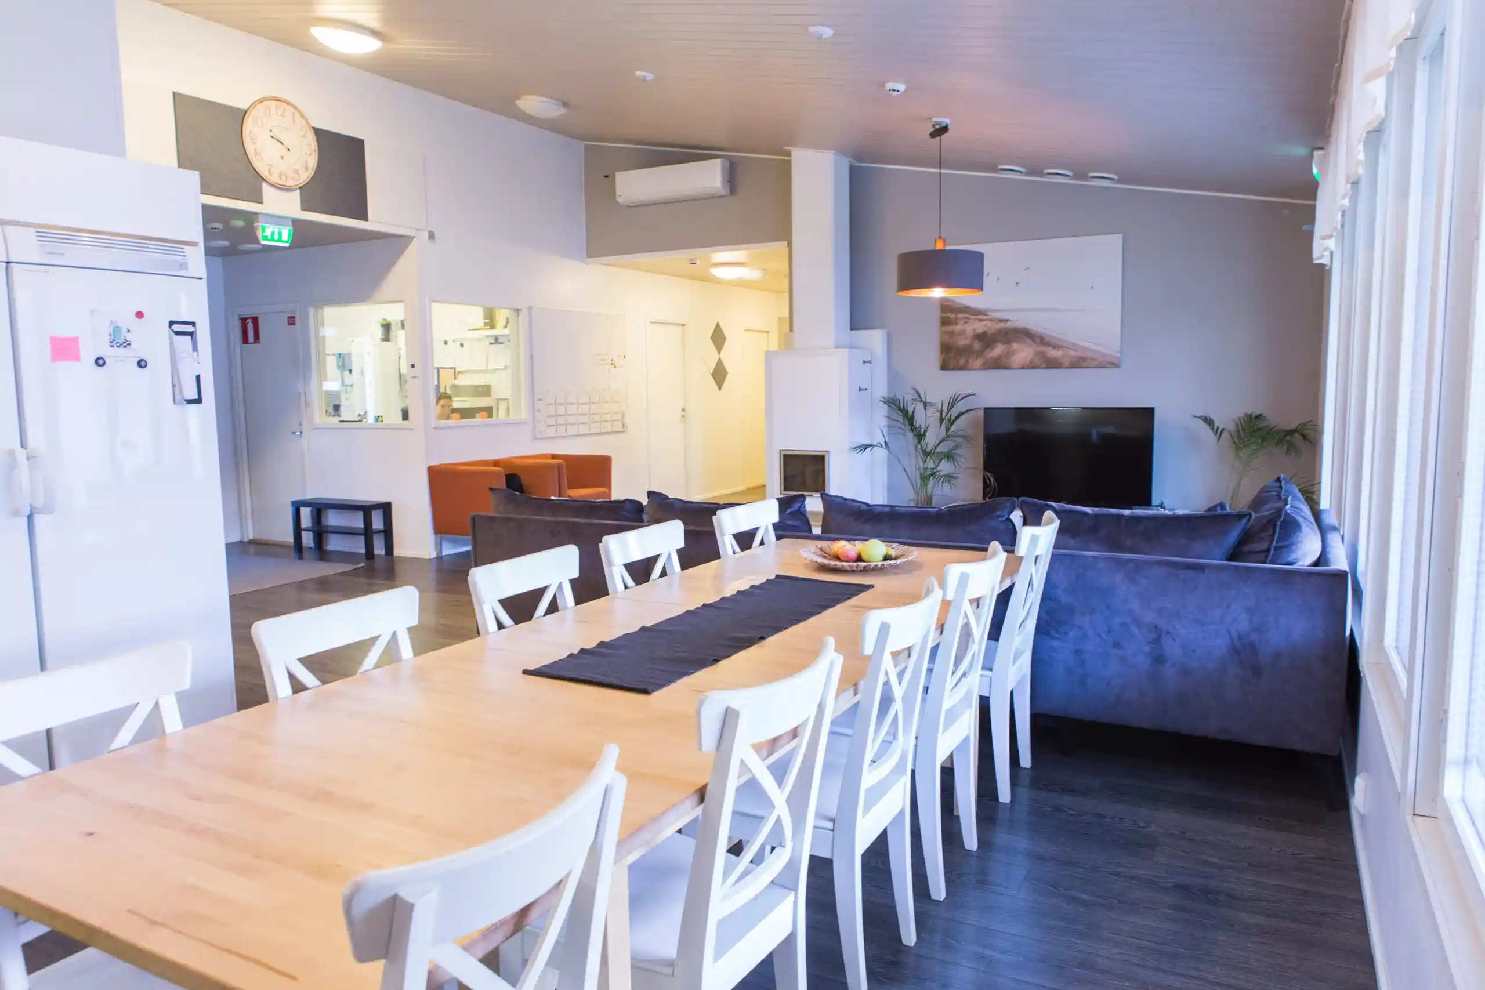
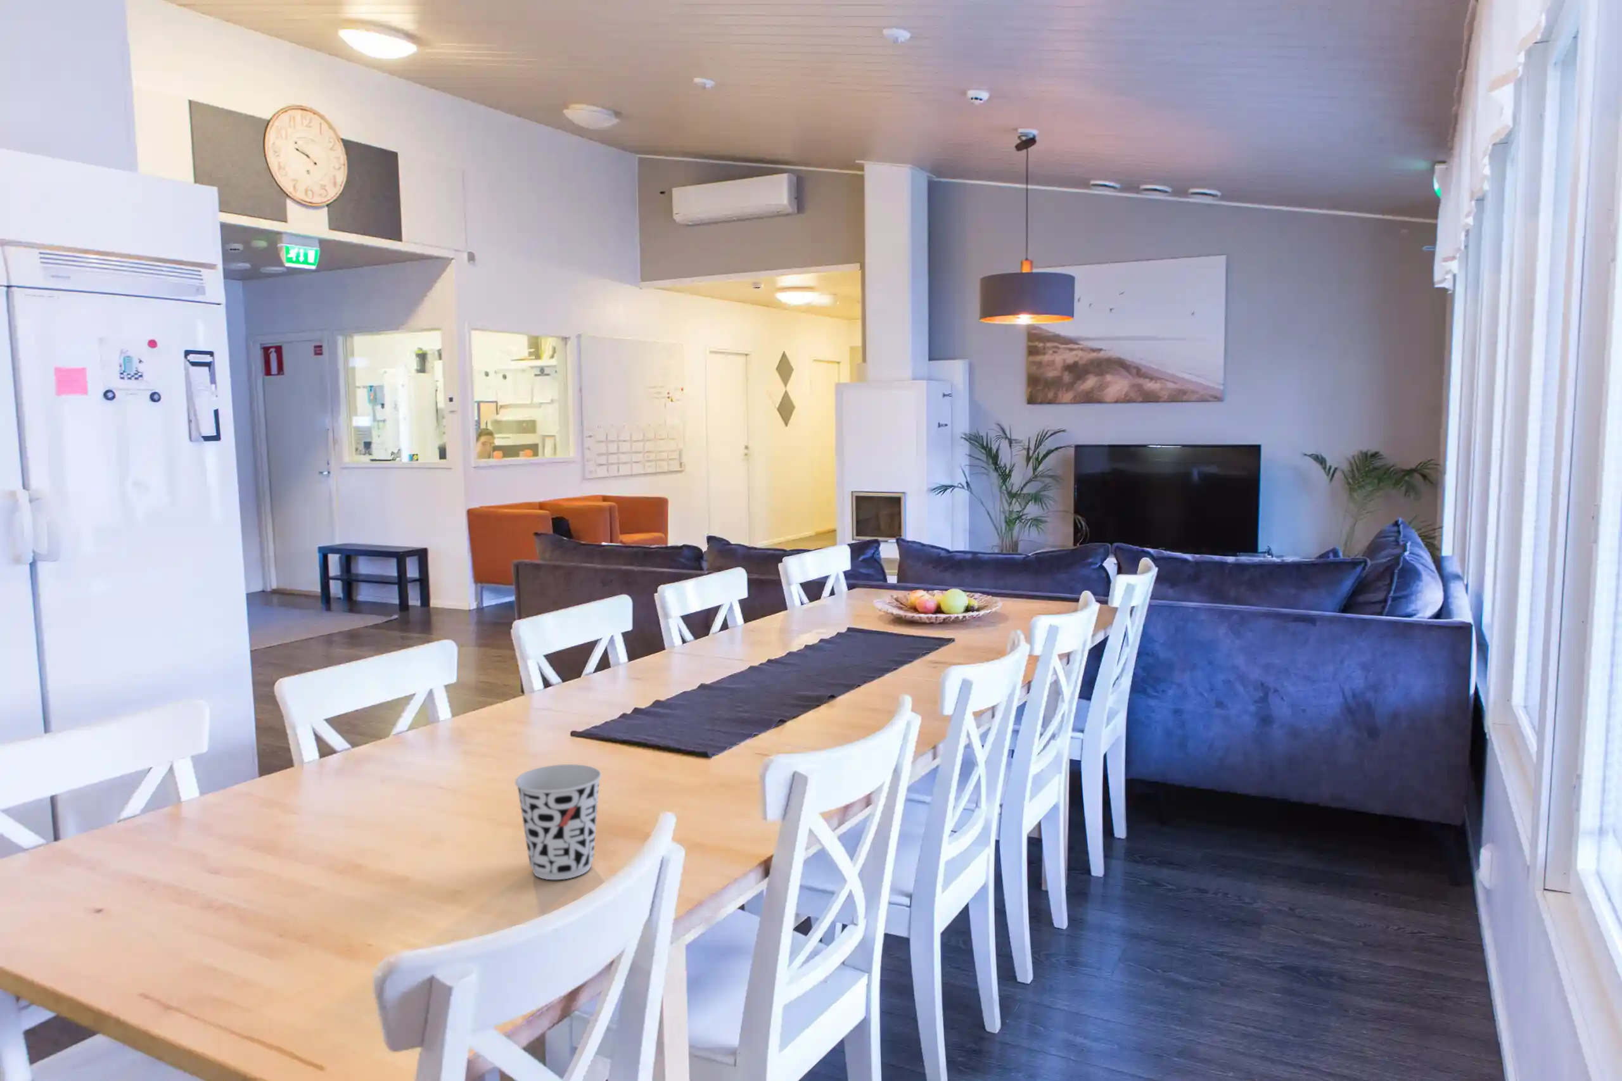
+ cup [514,764,602,881]
